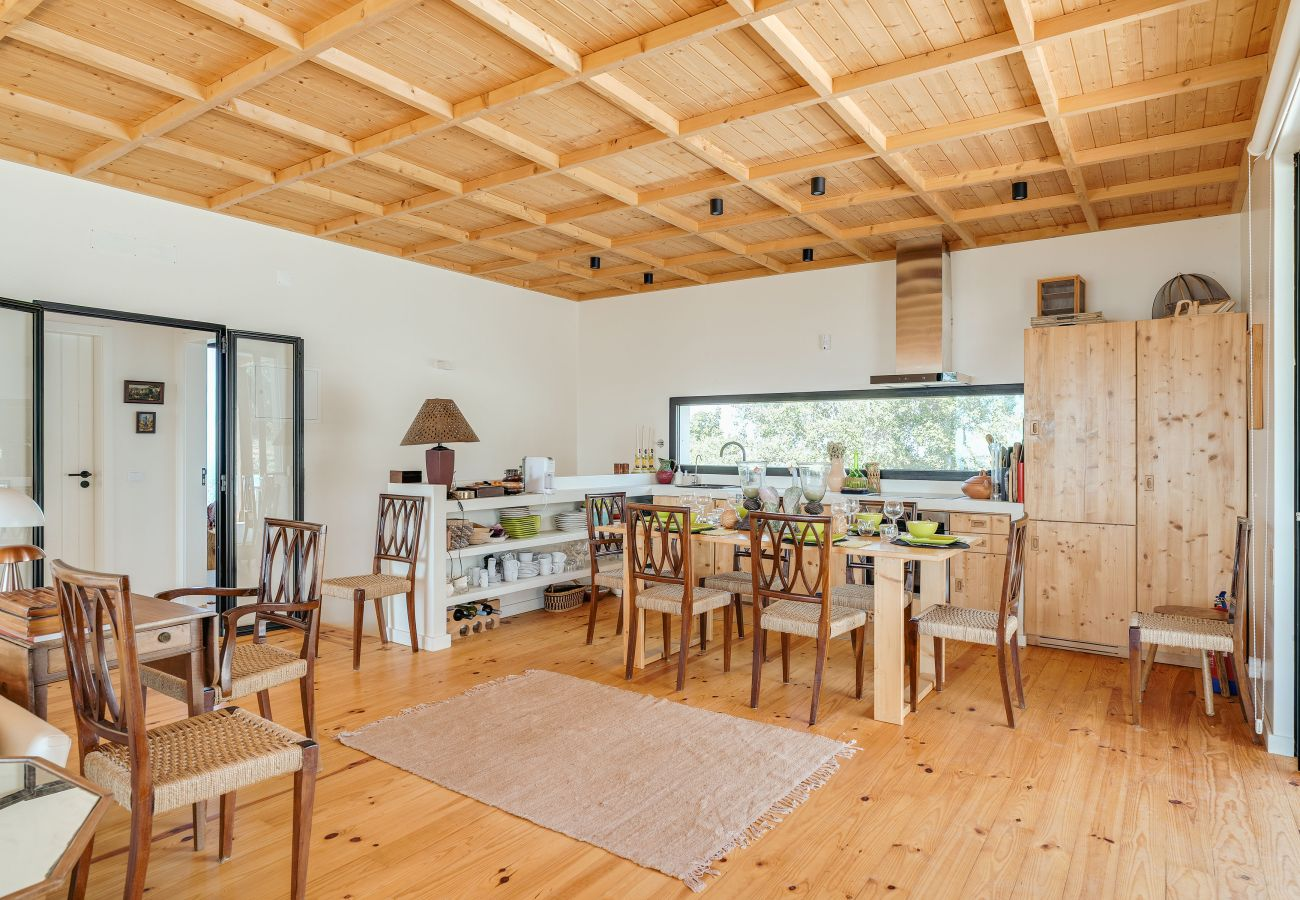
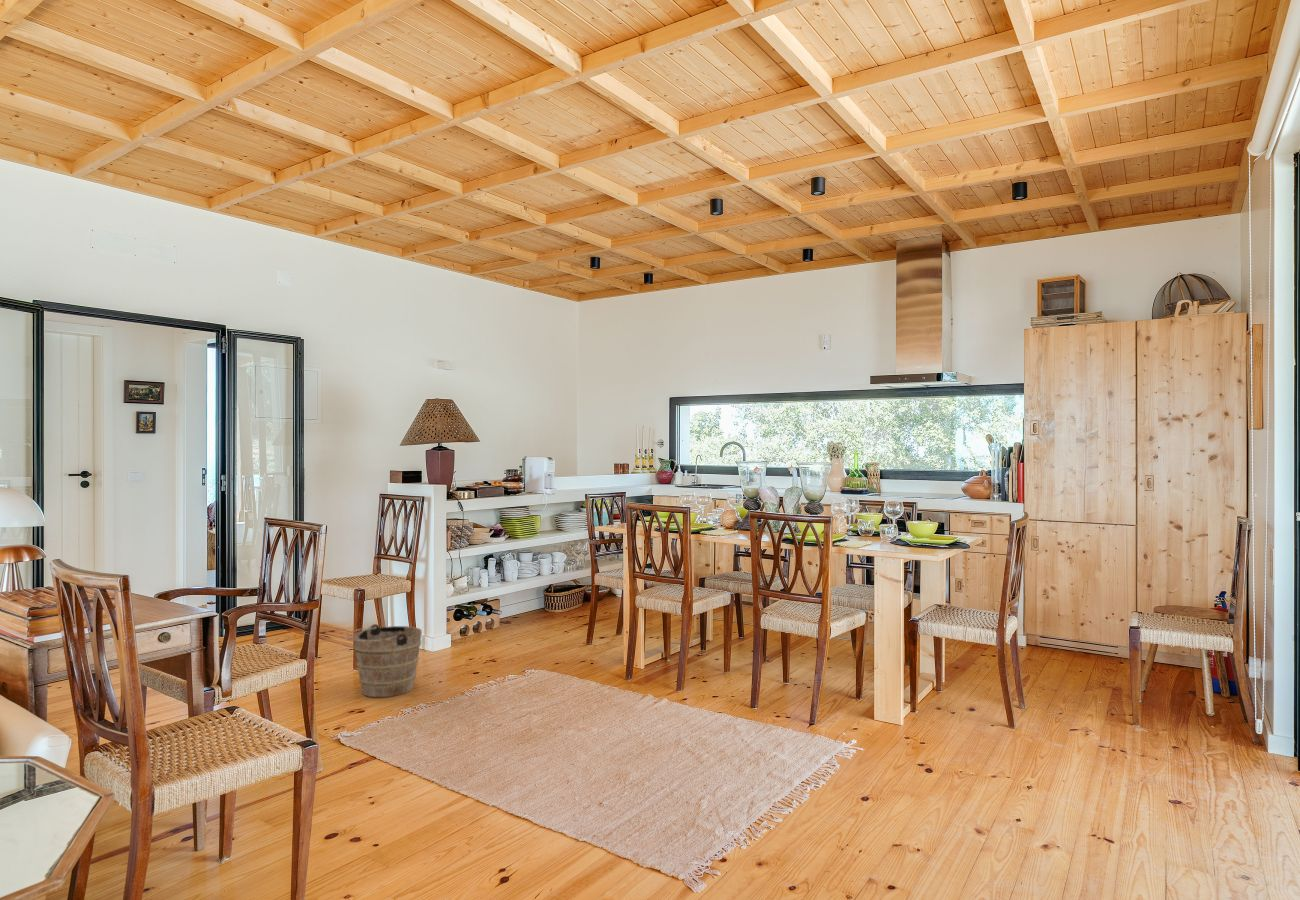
+ bucket [343,623,423,698]
